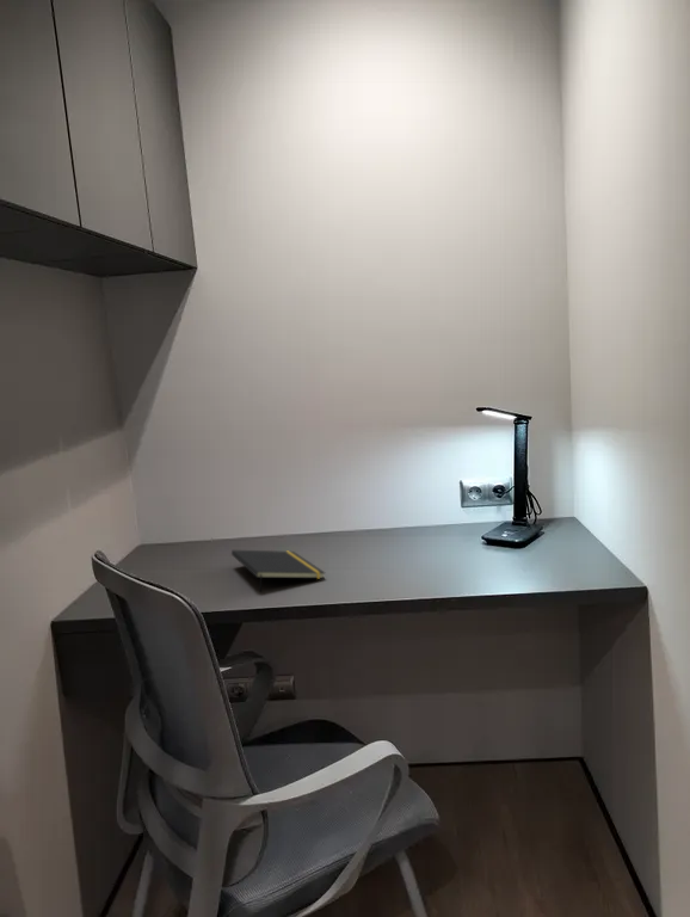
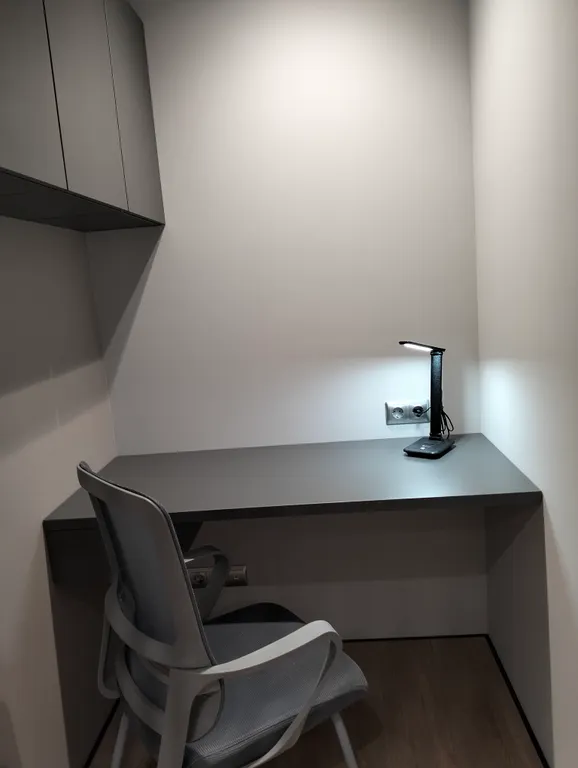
- notepad [230,549,326,593]
